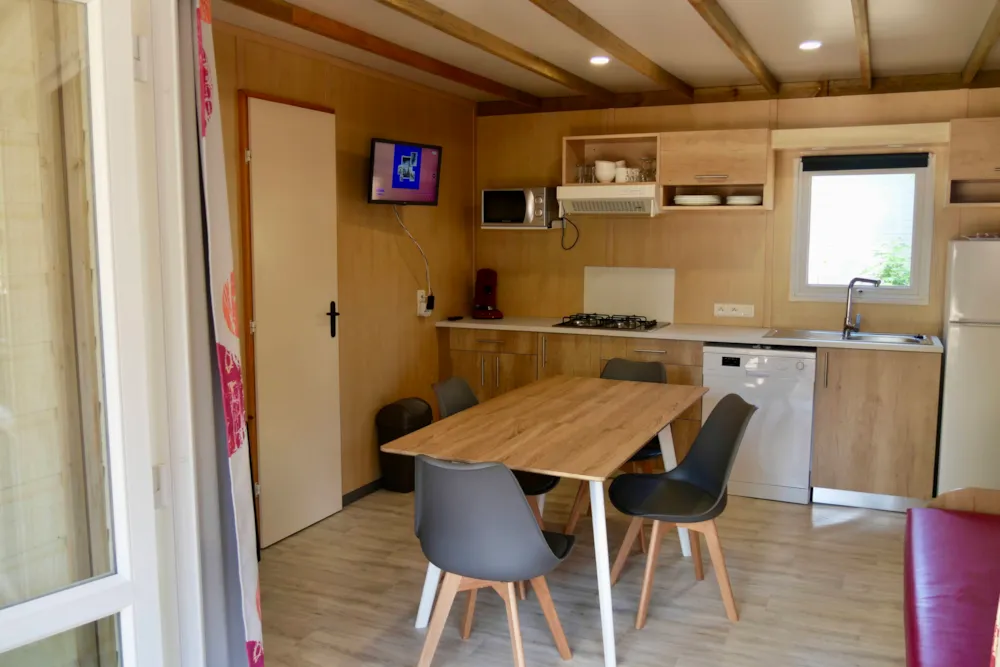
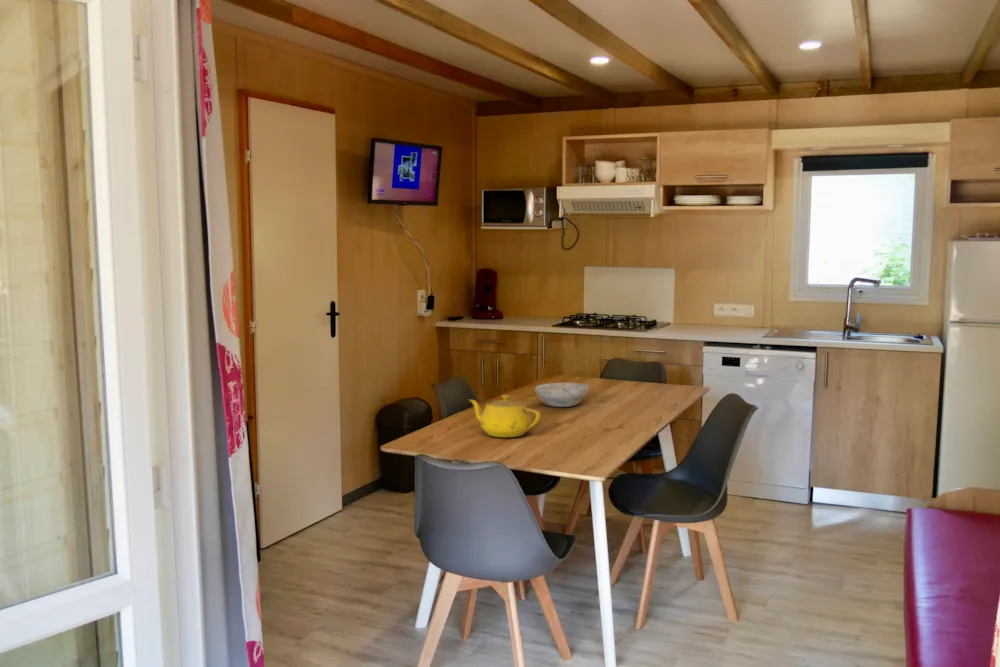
+ bowl [534,382,589,408]
+ teapot [468,393,542,438]
